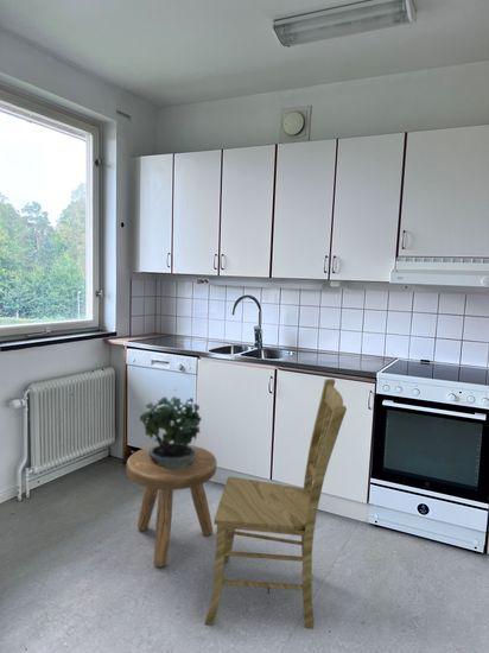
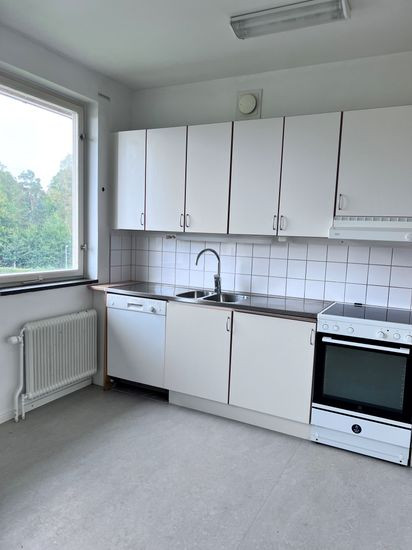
- stool [126,444,218,568]
- potted plant [139,388,203,469]
- dining chair [204,378,348,630]
